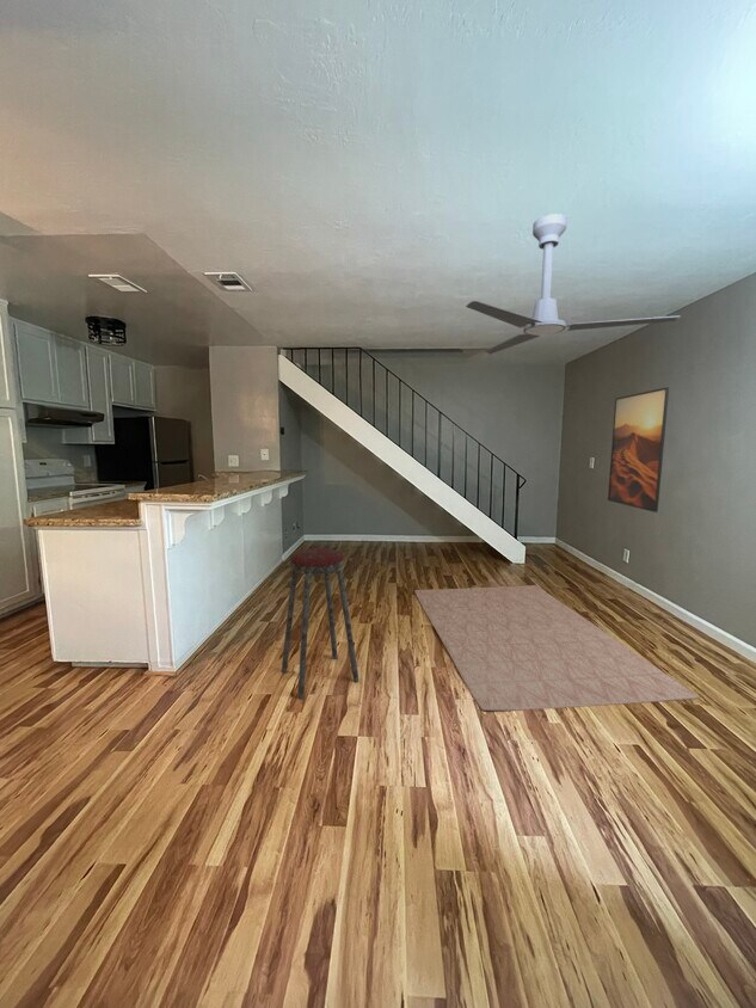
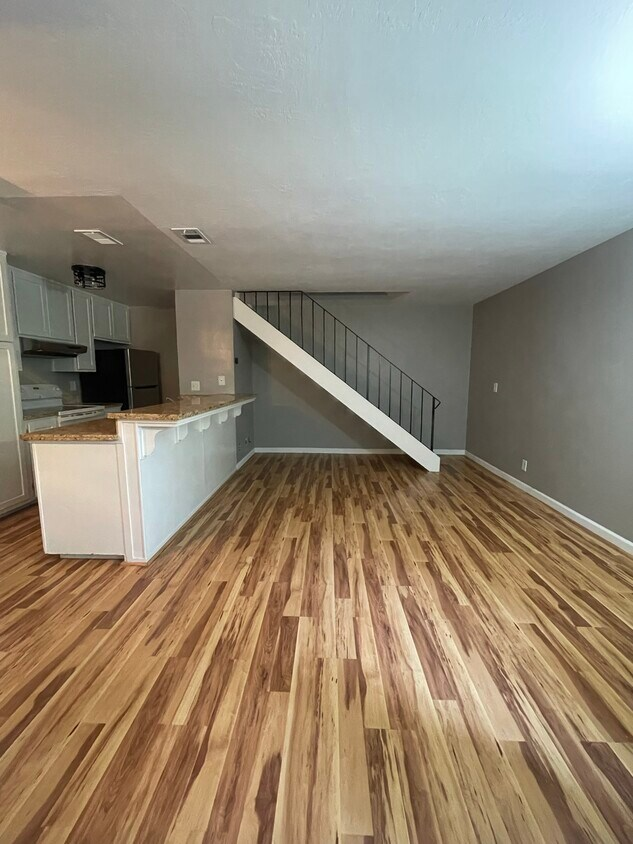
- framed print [607,386,670,514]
- music stool [281,547,361,701]
- ceiling fan [465,213,681,356]
- rug [413,584,700,712]
